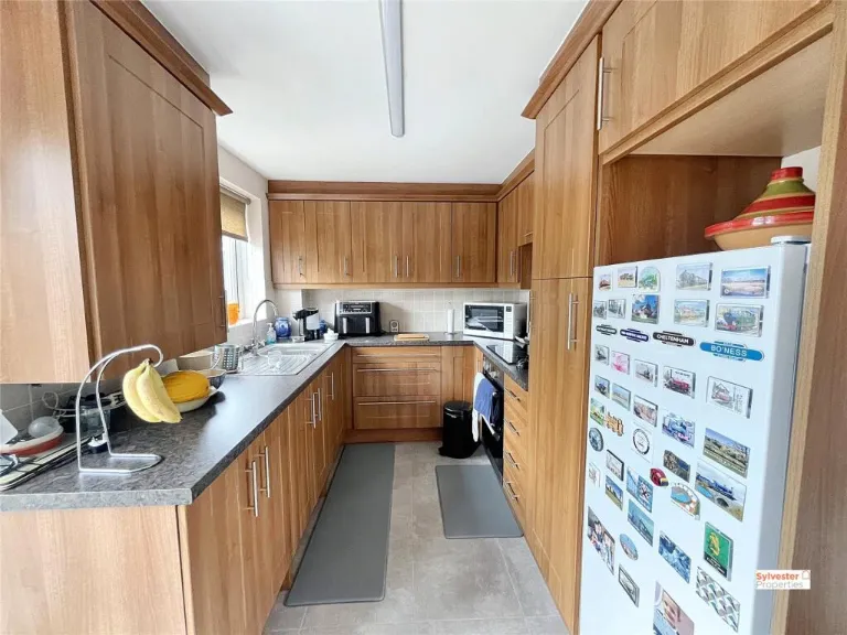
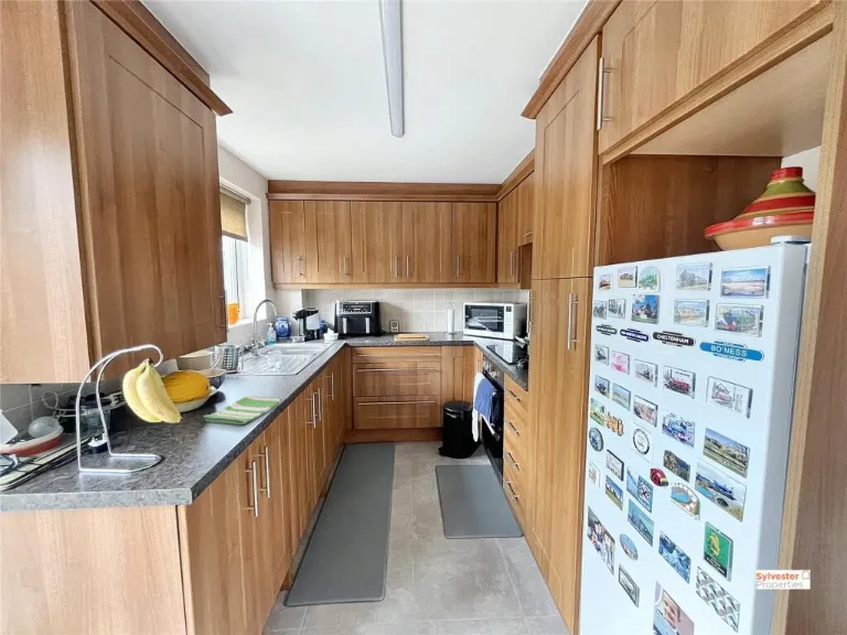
+ dish towel [203,395,283,426]
